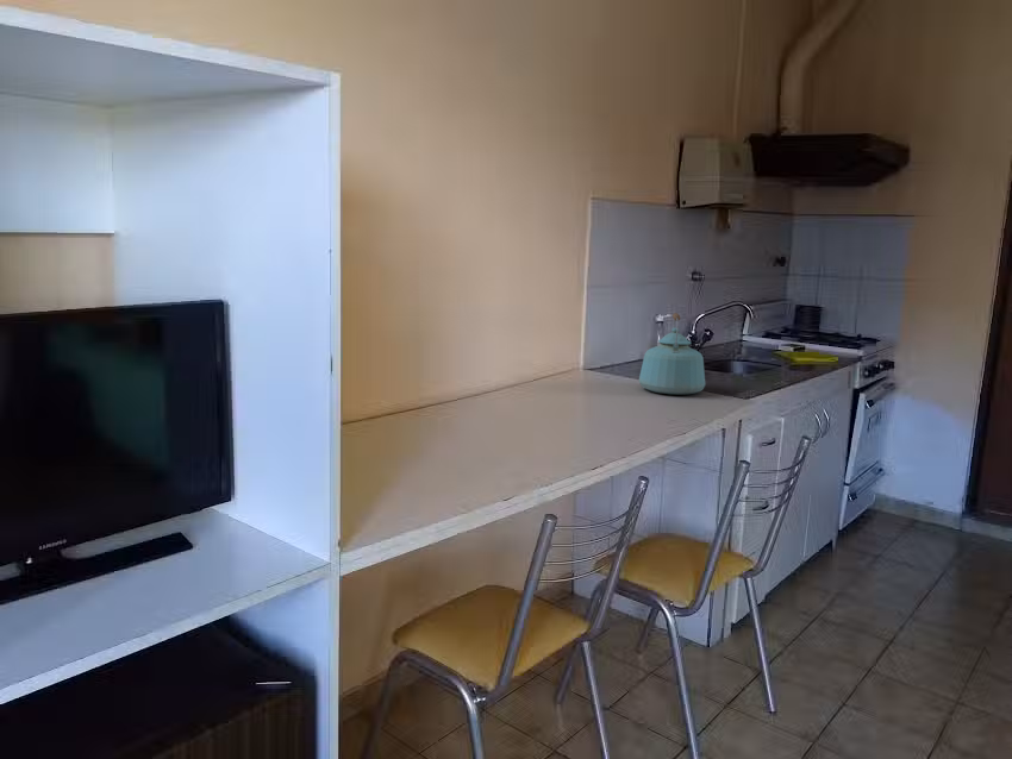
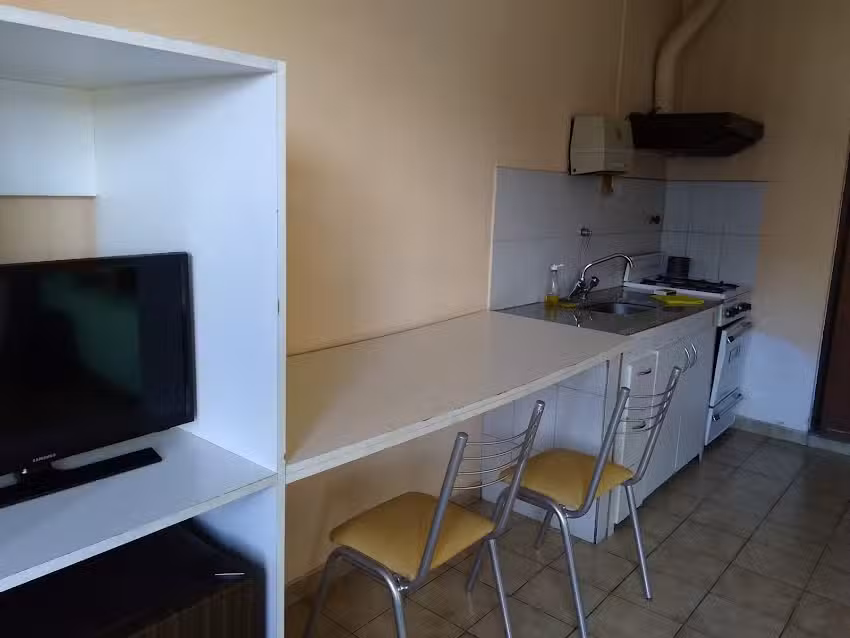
- kettle [638,312,706,396]
